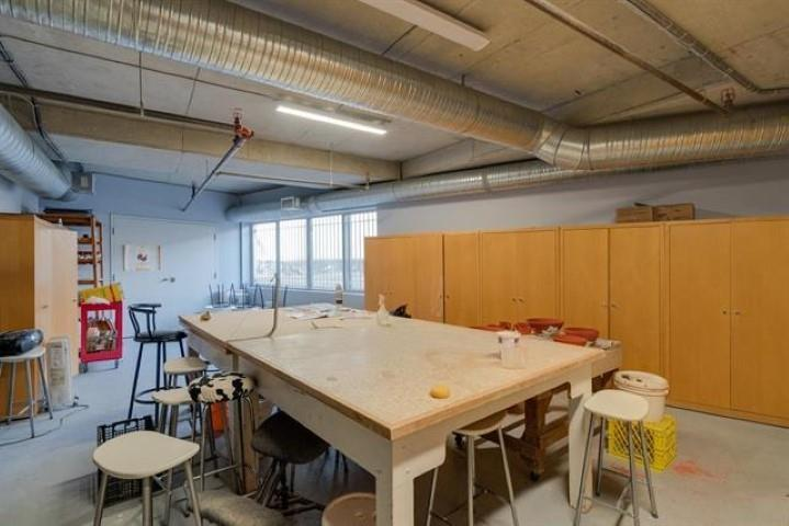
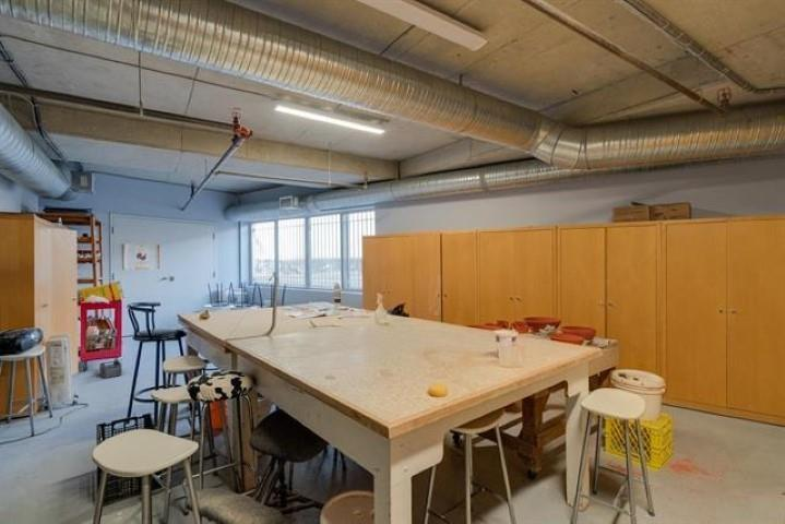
+ storage bin [98,359,123,379]
